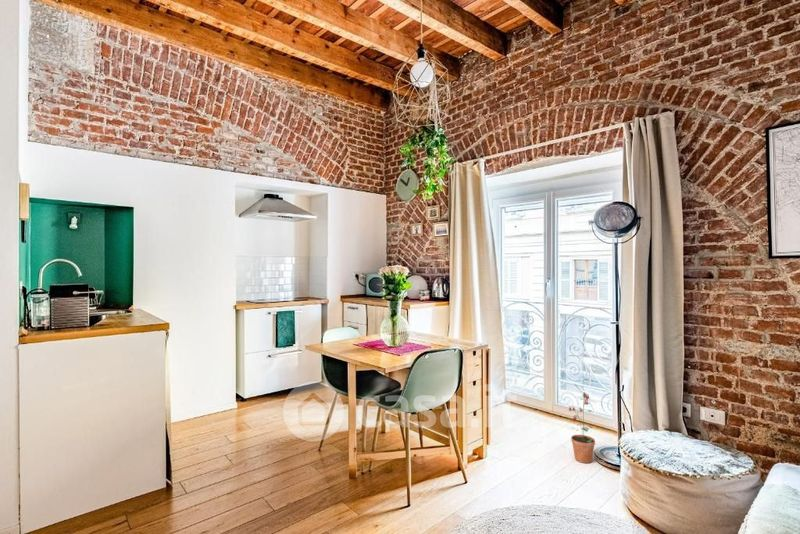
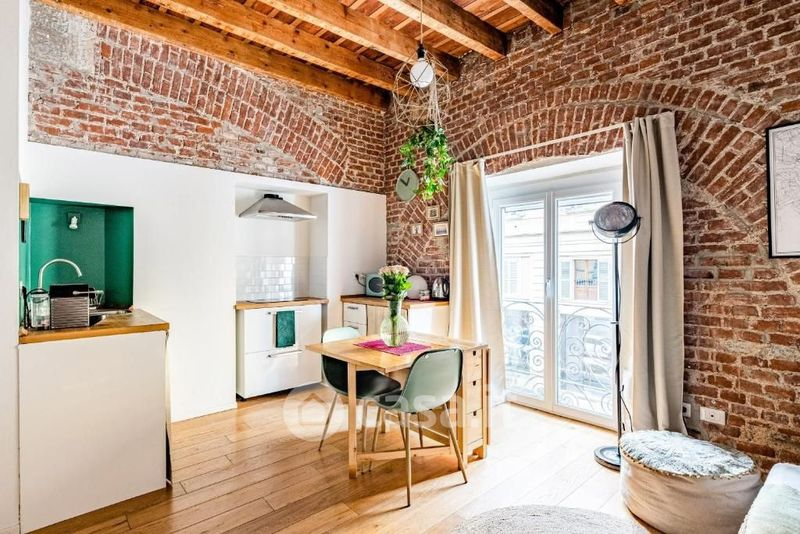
- potted plant [567,391,596,464]
